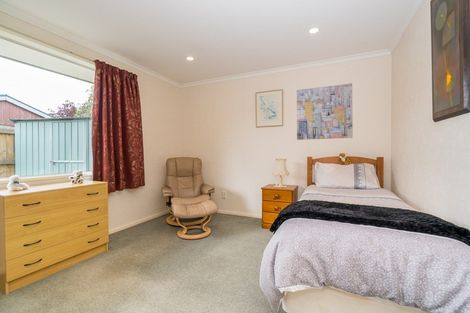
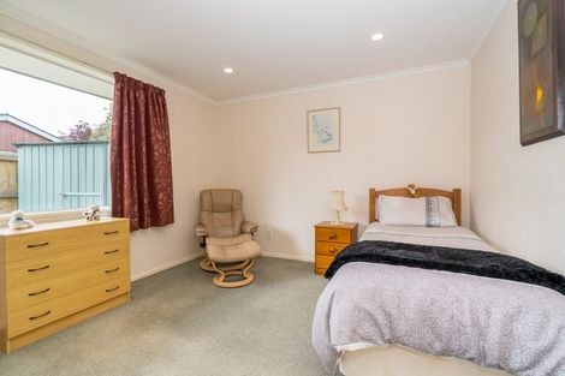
- wall art [296,82,354,141]
